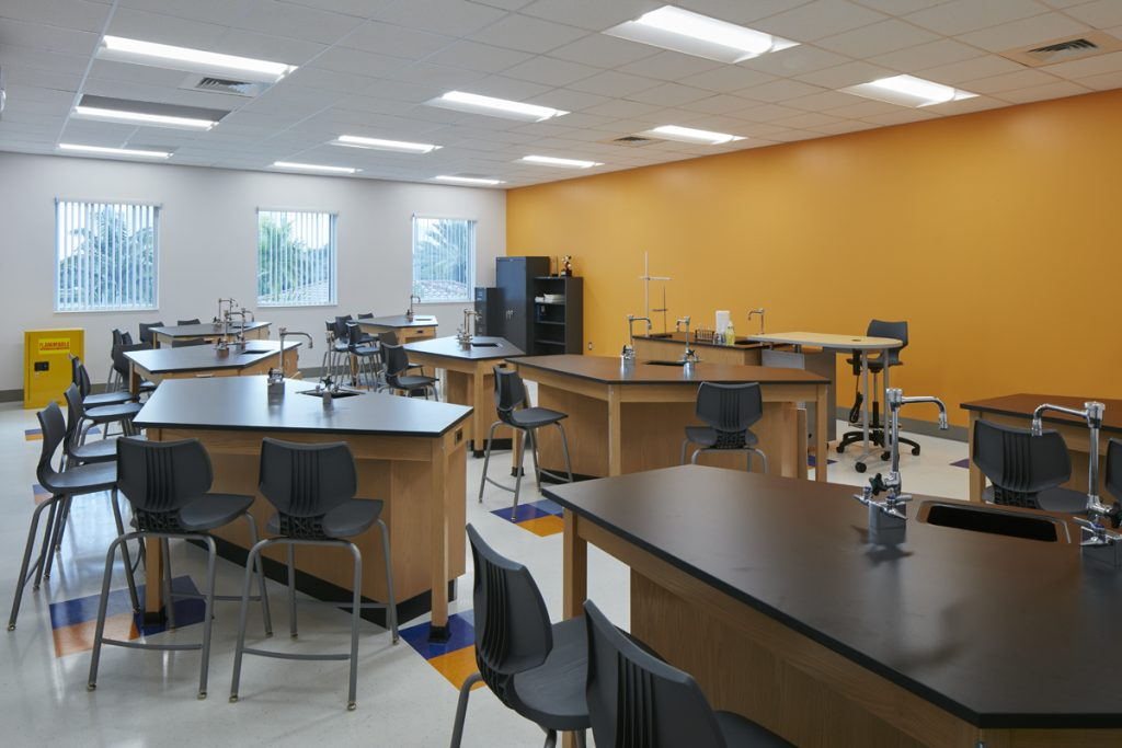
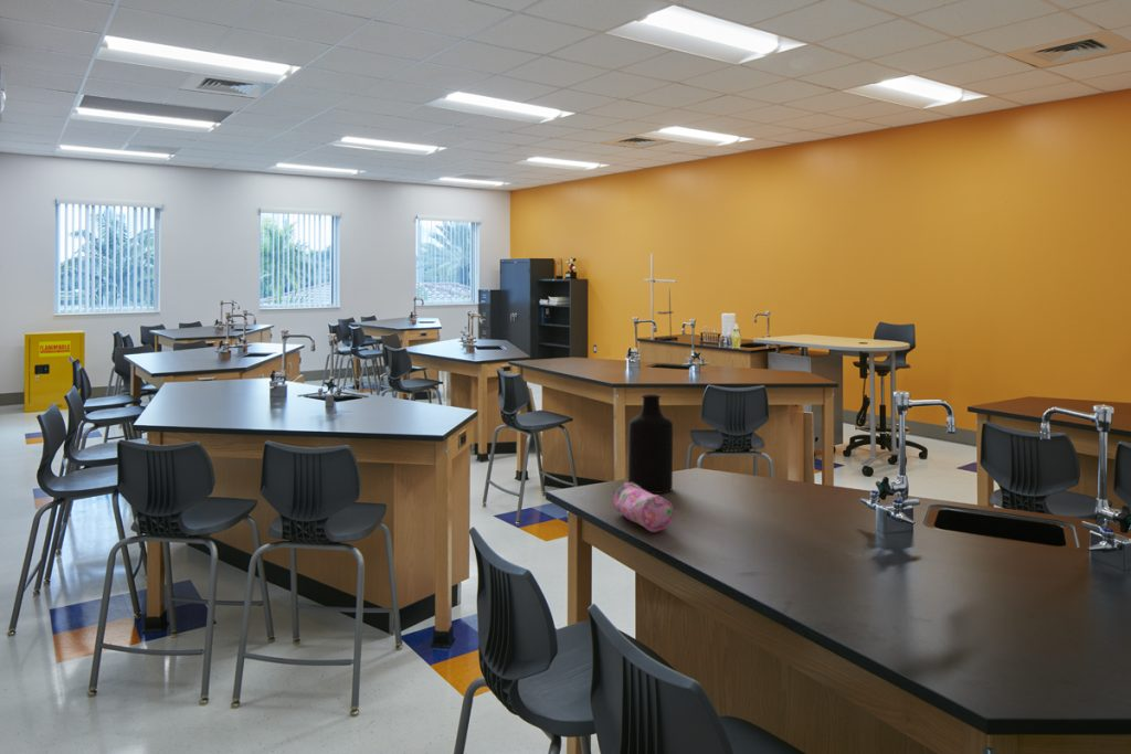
+ bottle [627,394,674,495]
+ pencil case [610,481,675,533]
